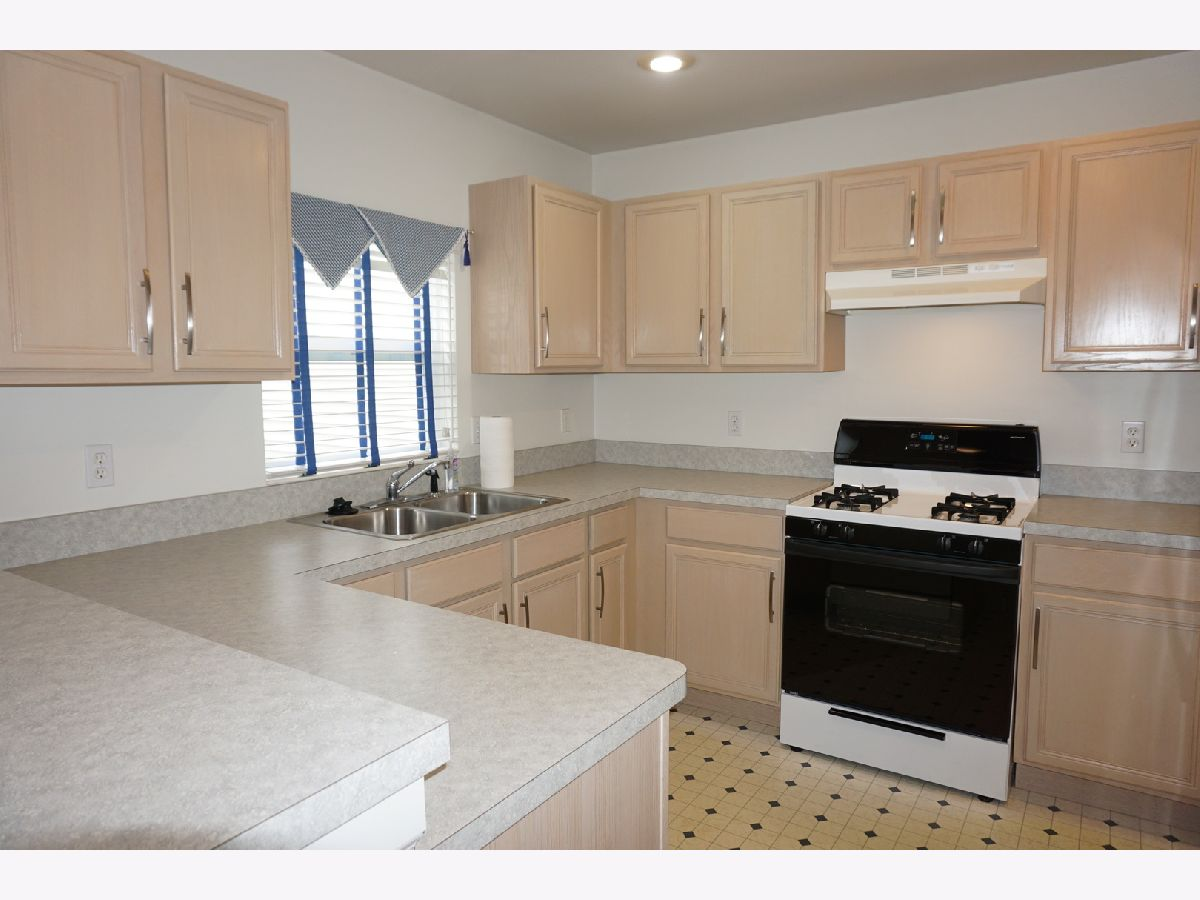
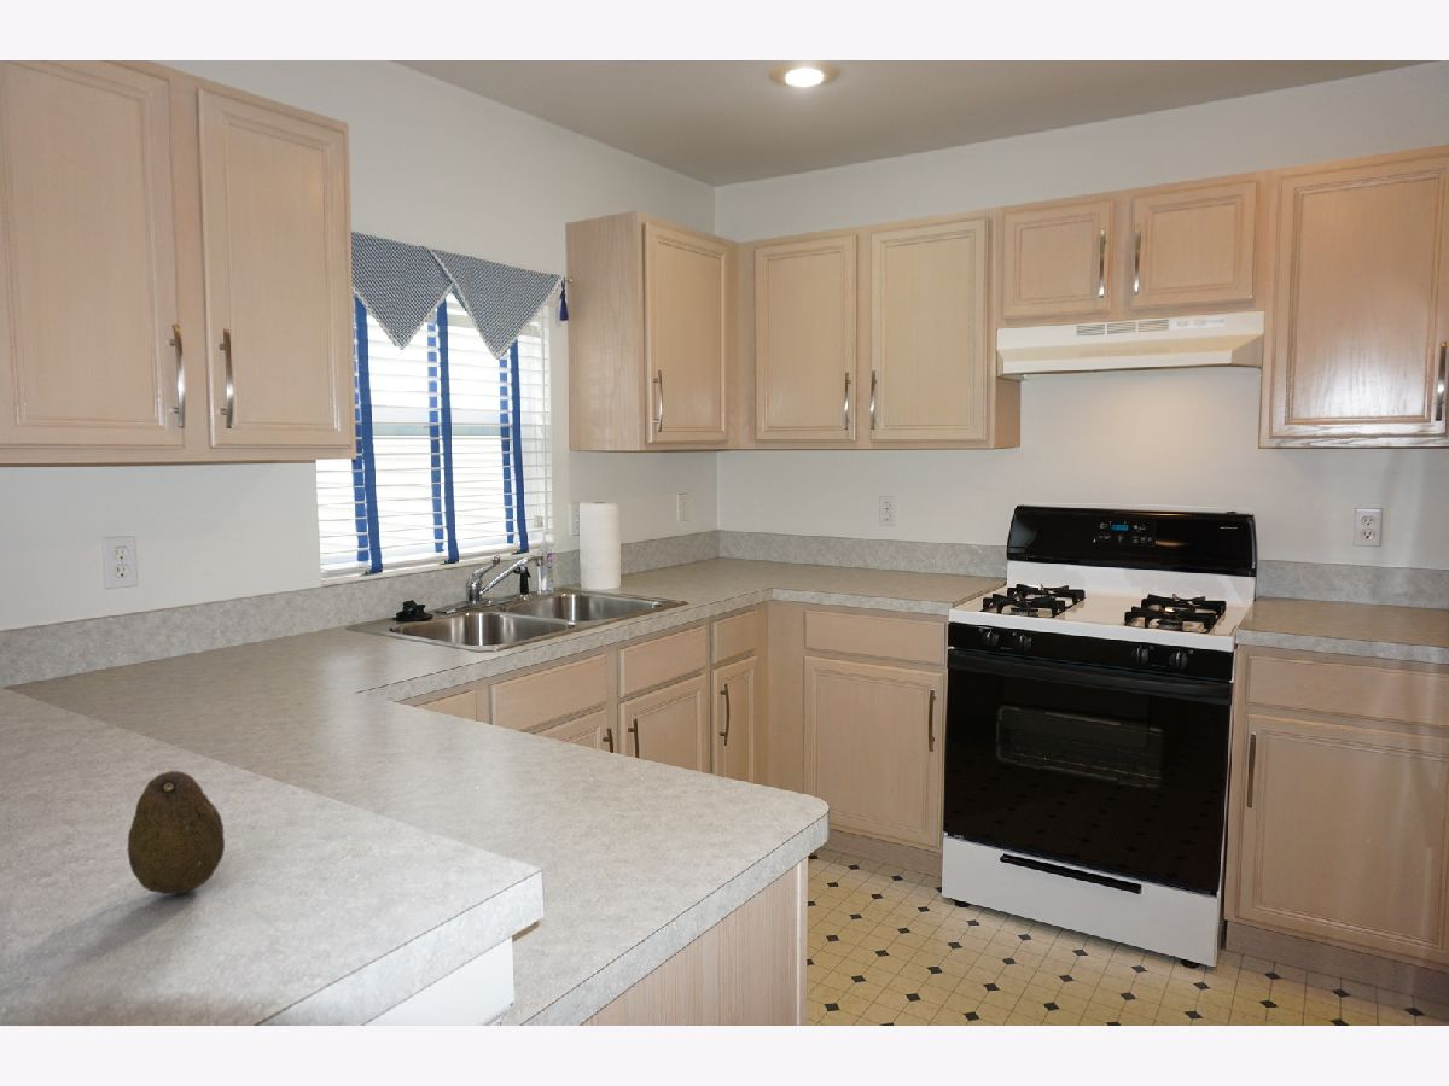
+ fruit [127,770,226,895]
